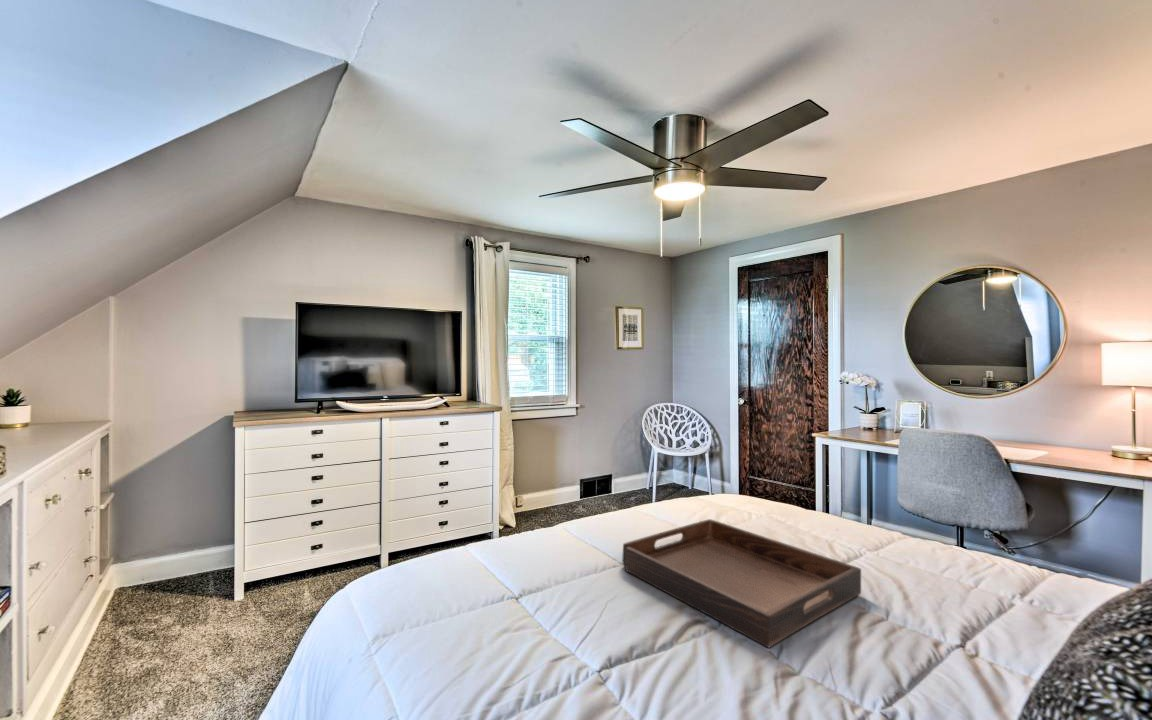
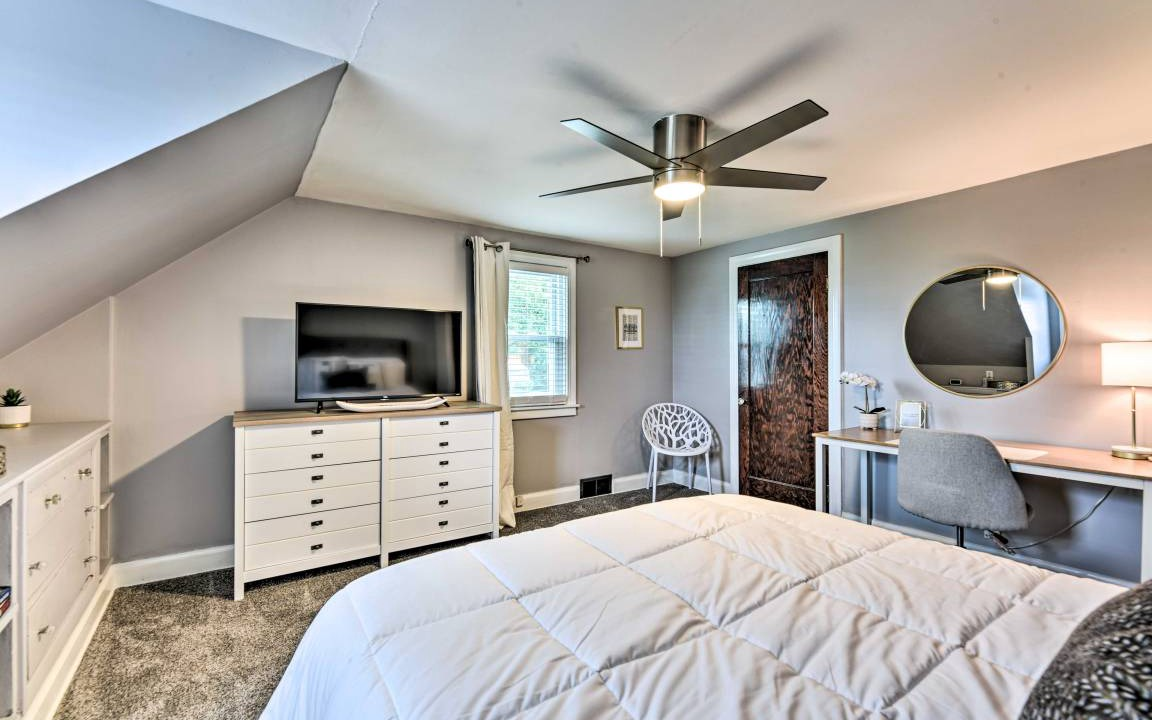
- serving tray [622,518,862,649]
